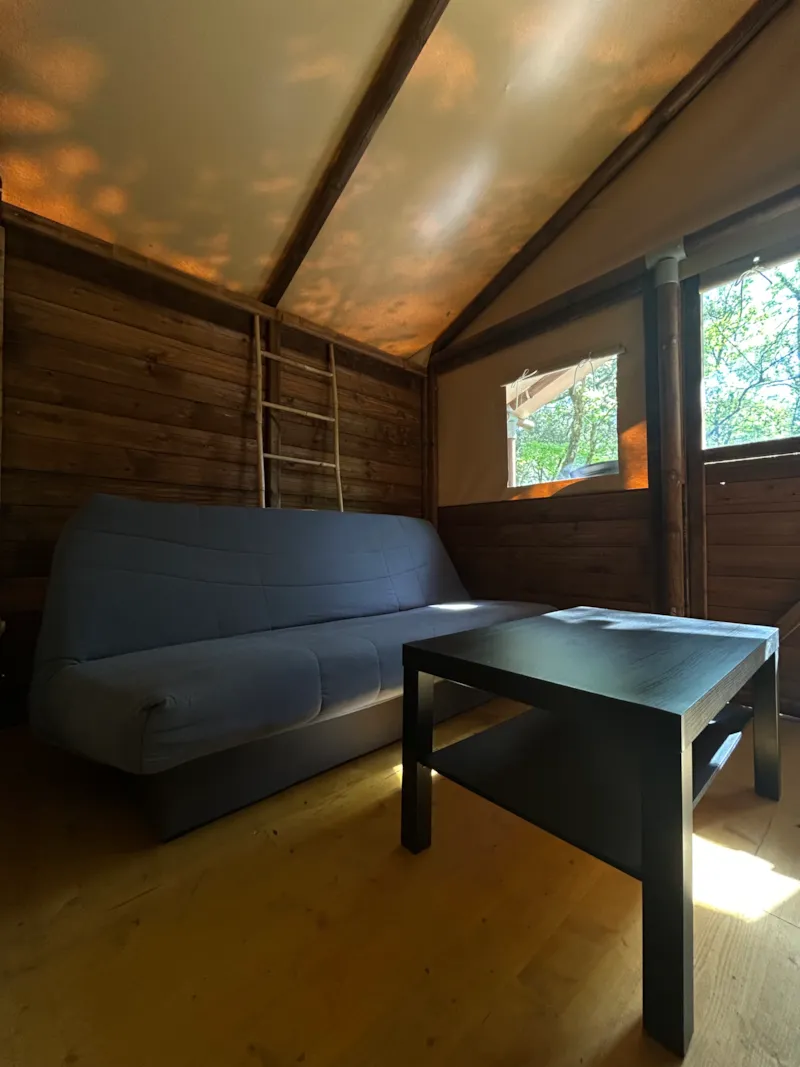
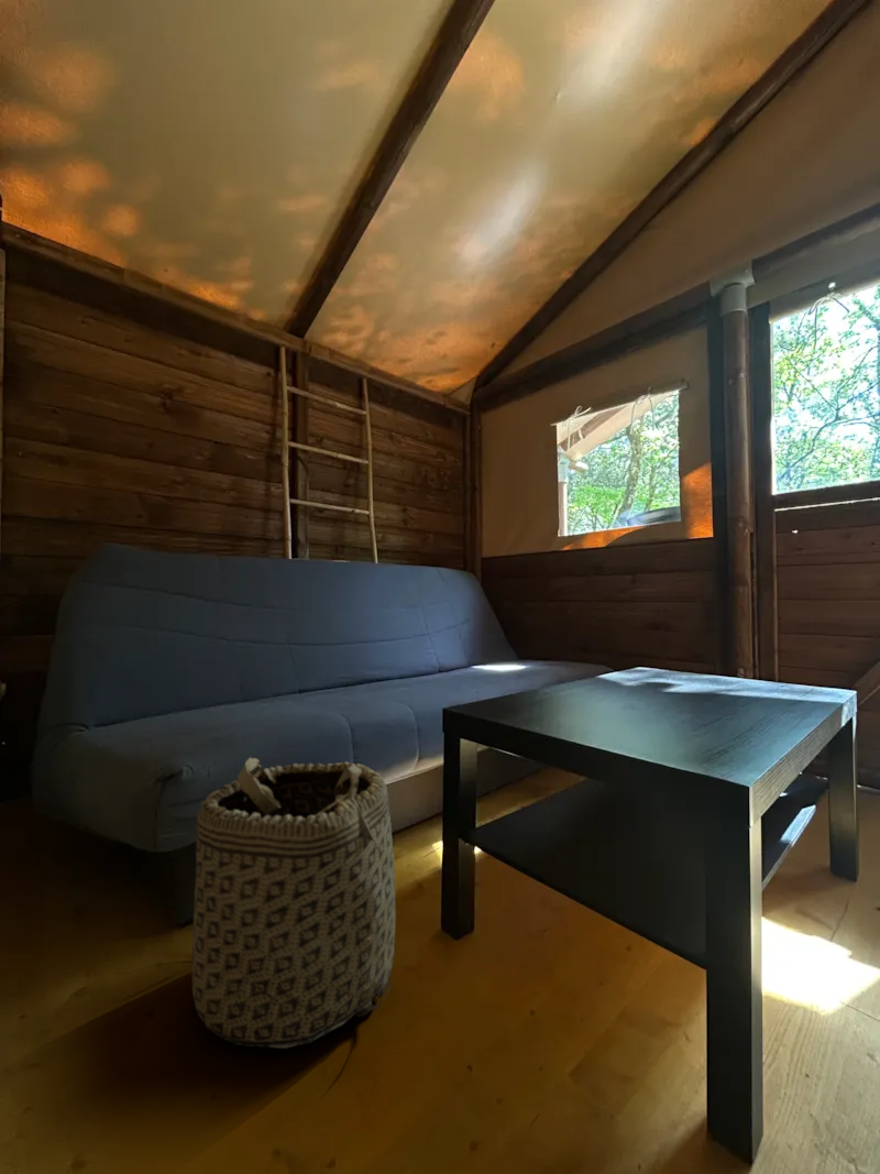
+ basket [191,756,397,1050]
